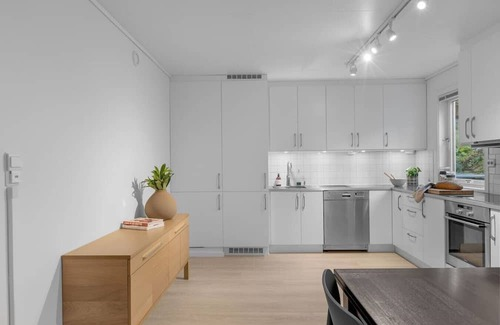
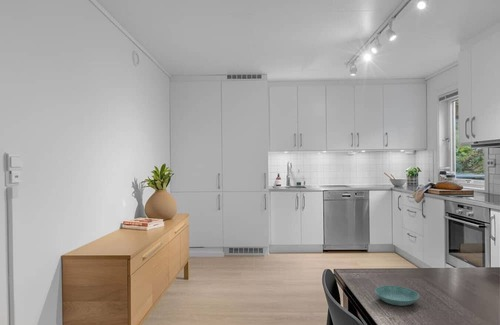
+ saucer [374,285,420,307]
